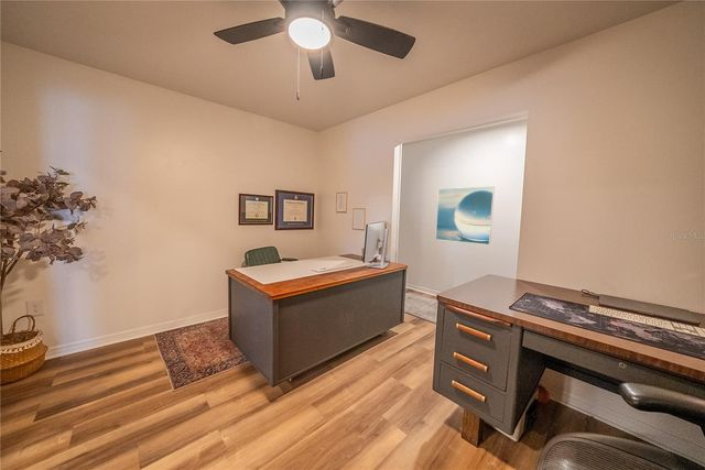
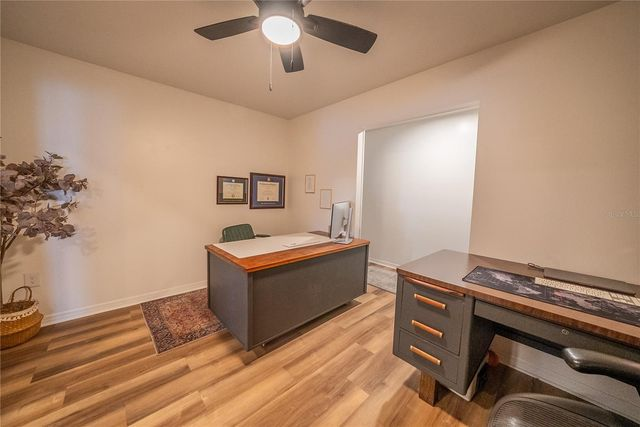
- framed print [434,185,496,245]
